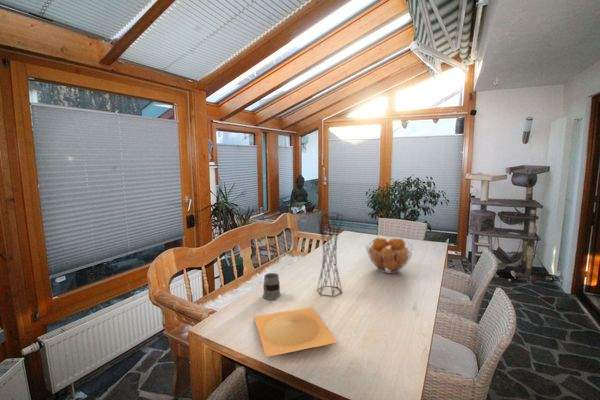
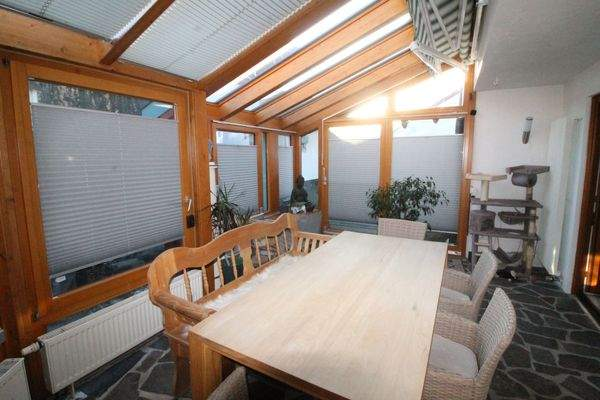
- mug [262,272,282,301]
- plate [253,306,338,358]
- fruit basket [365,236,414,274]
- vase [316,211,344,298]
